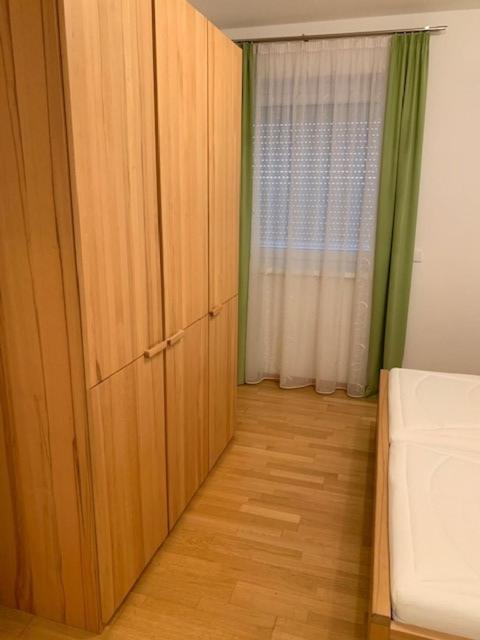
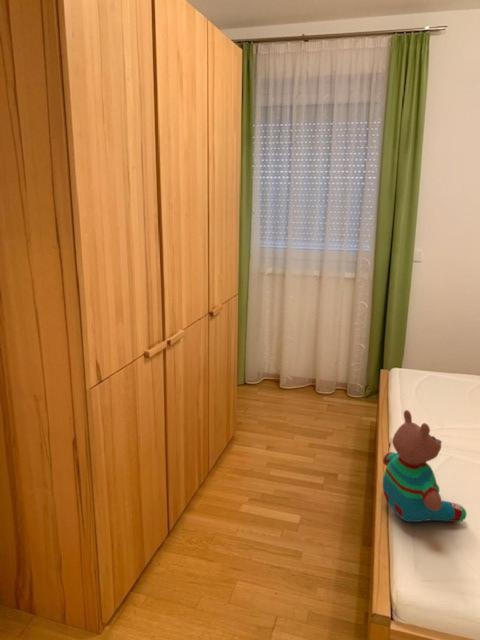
+ teddy bear [382,409,467,523]
